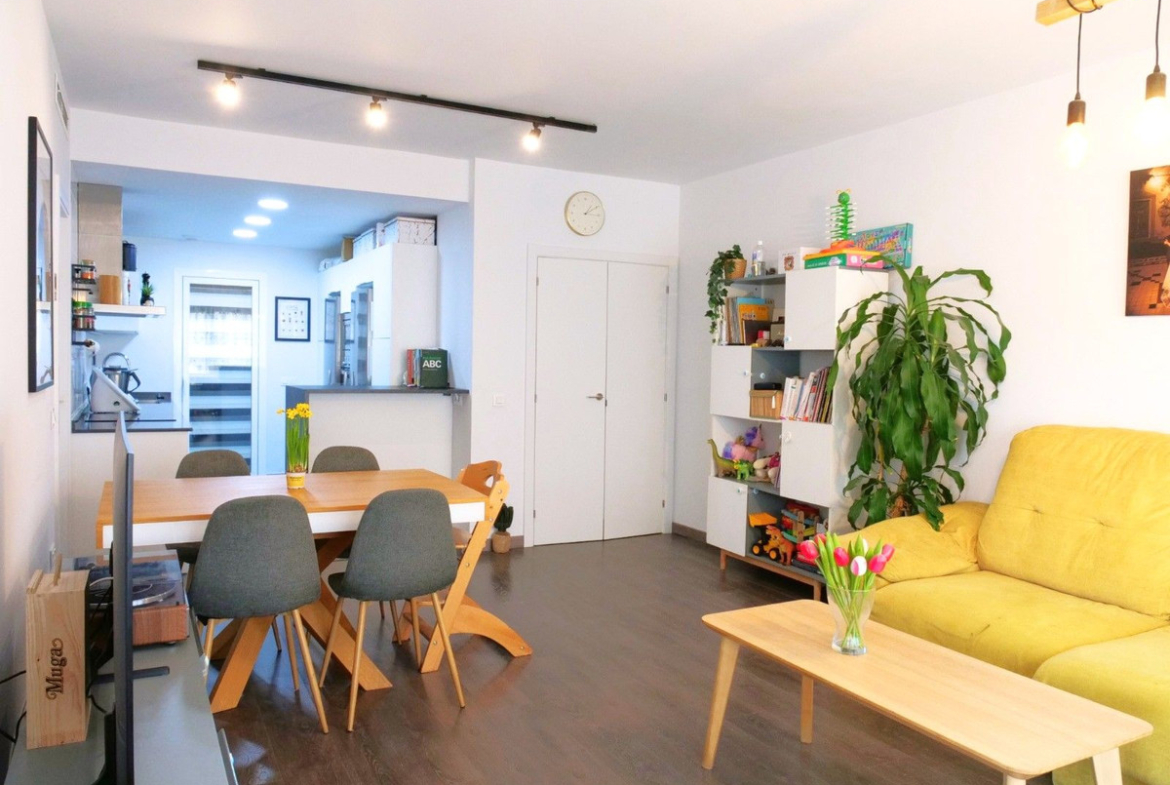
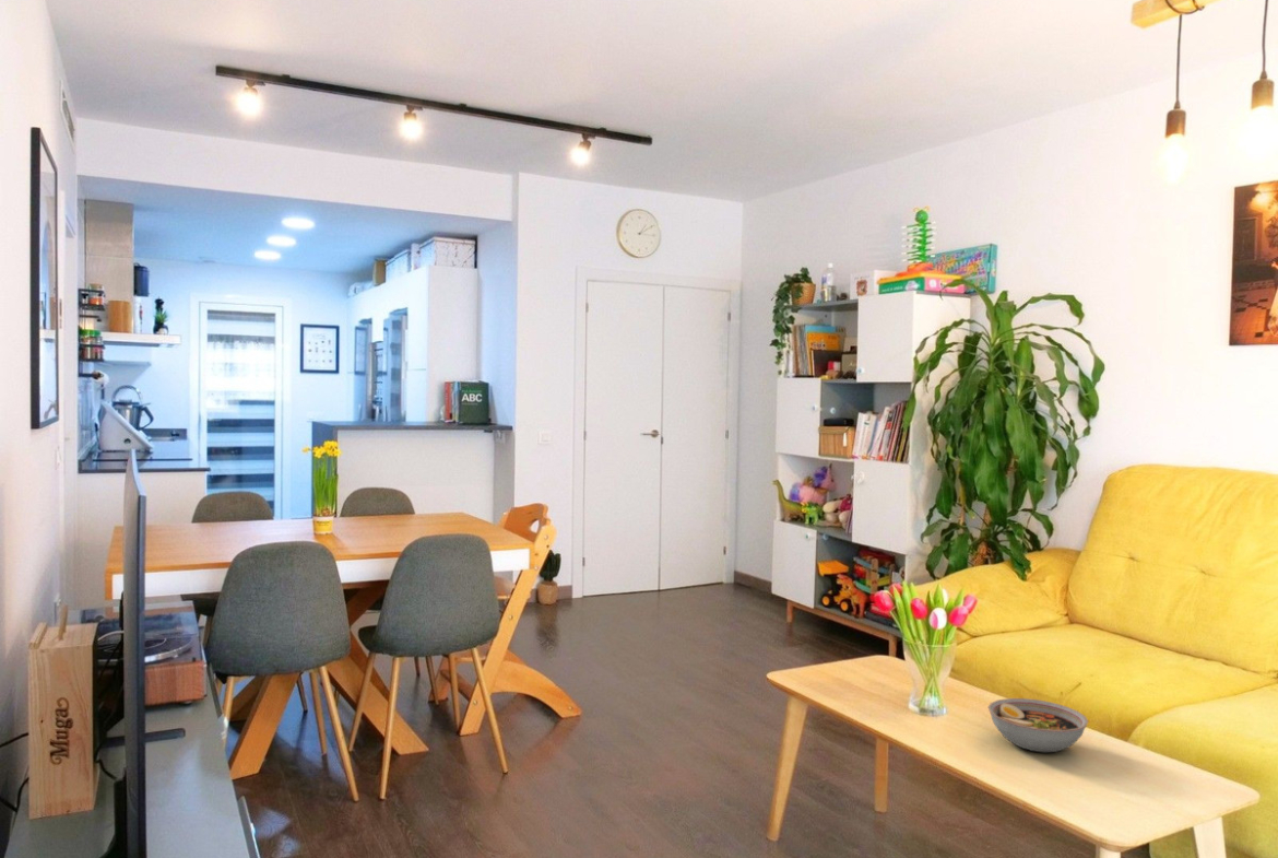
+ bowl [986,697,1089,753]
